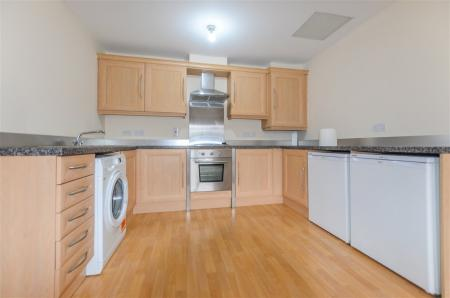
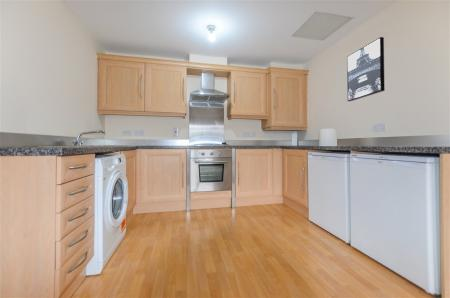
+ wall art [346,36,386,102]
